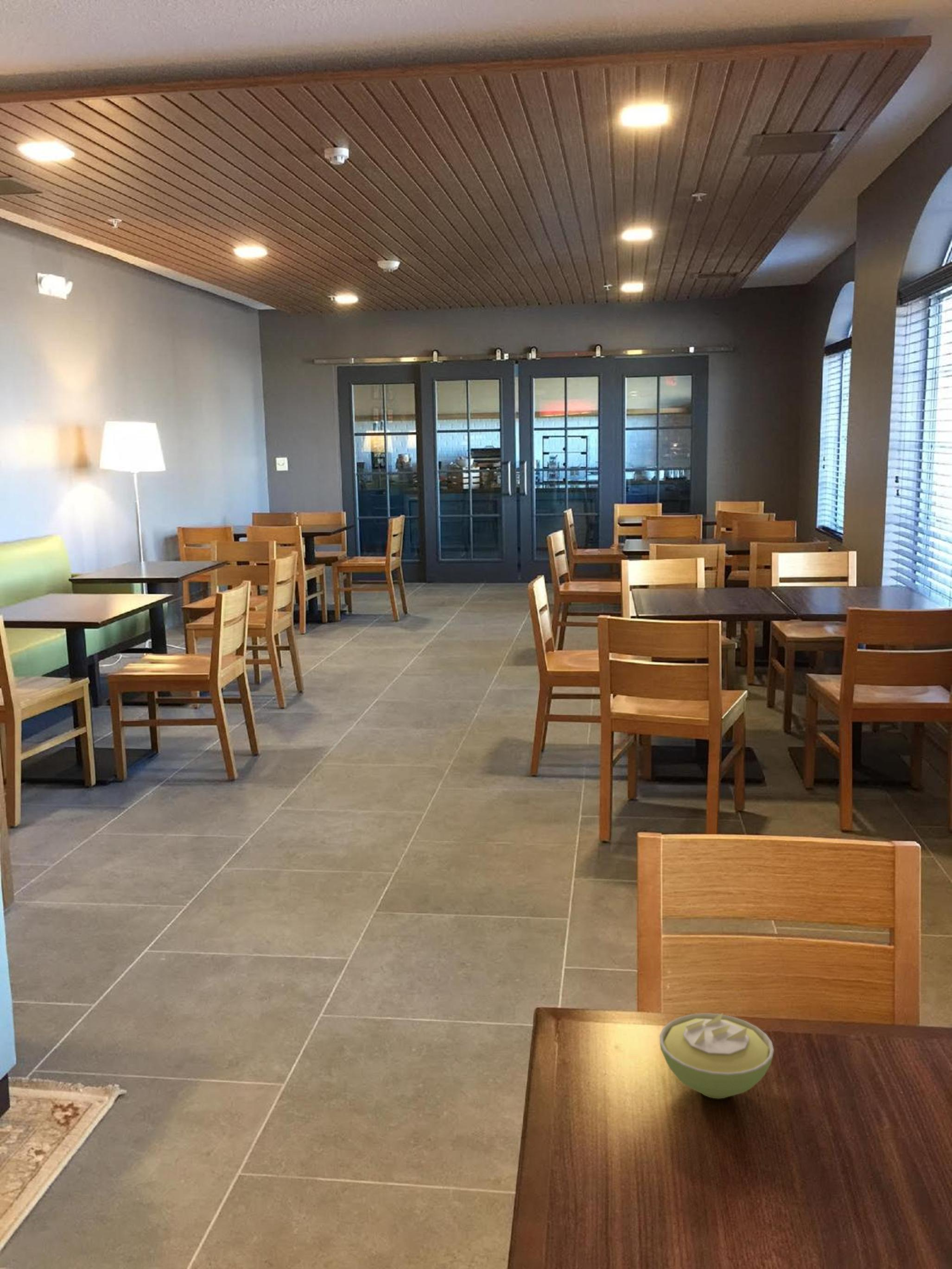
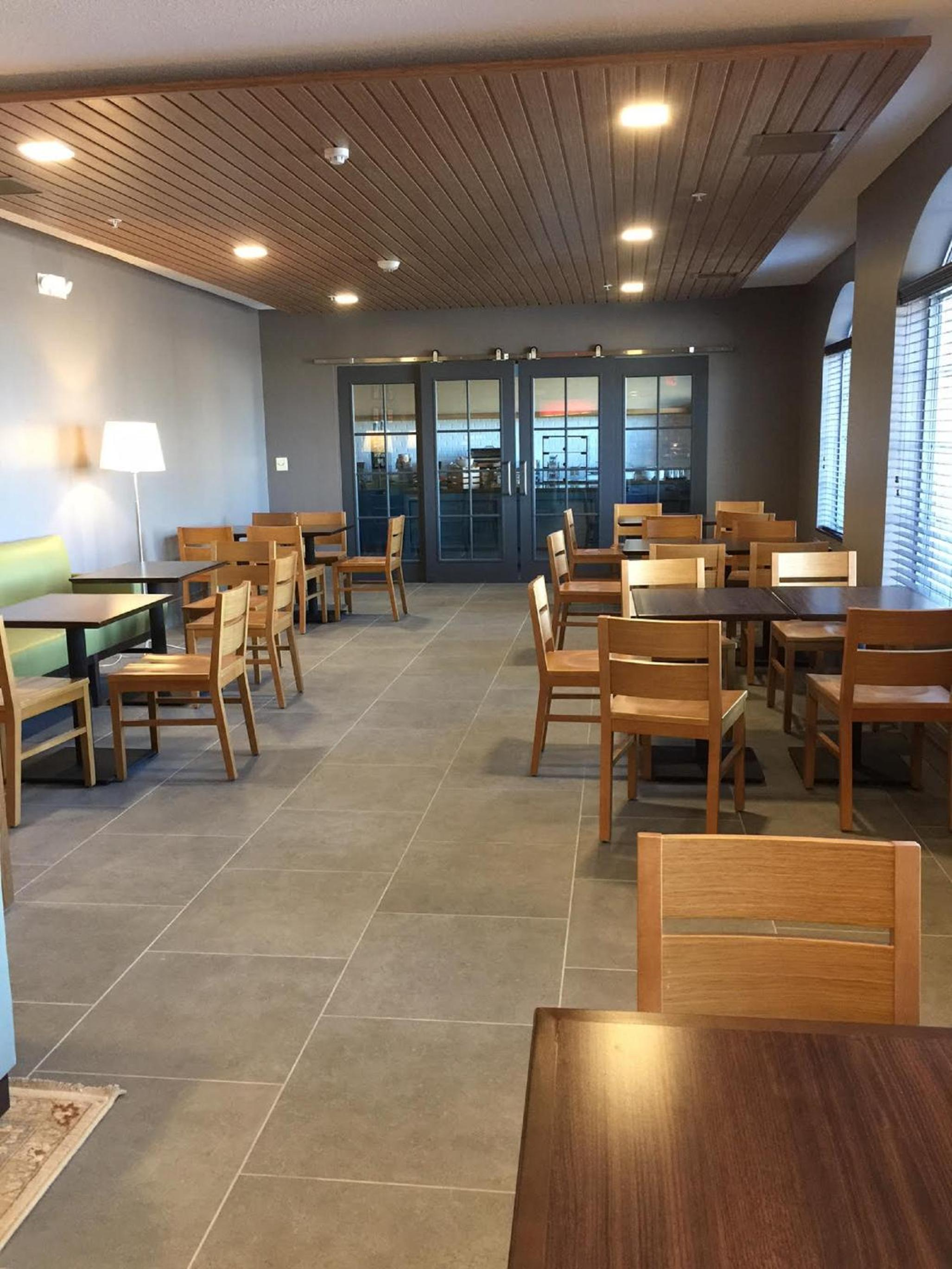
- sugar bowl [659,1012,774,1099]
